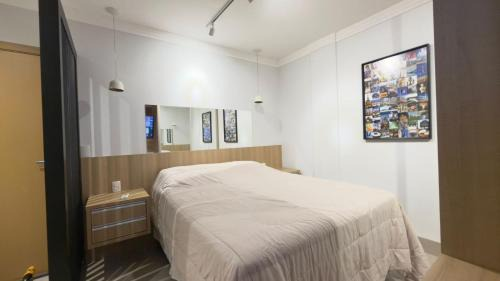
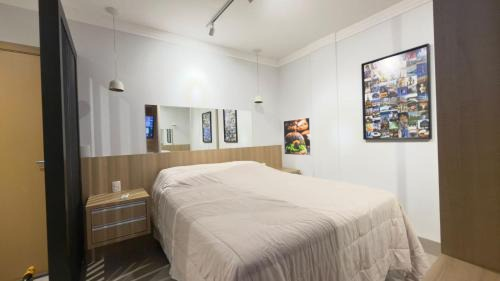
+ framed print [282,117,313,157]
